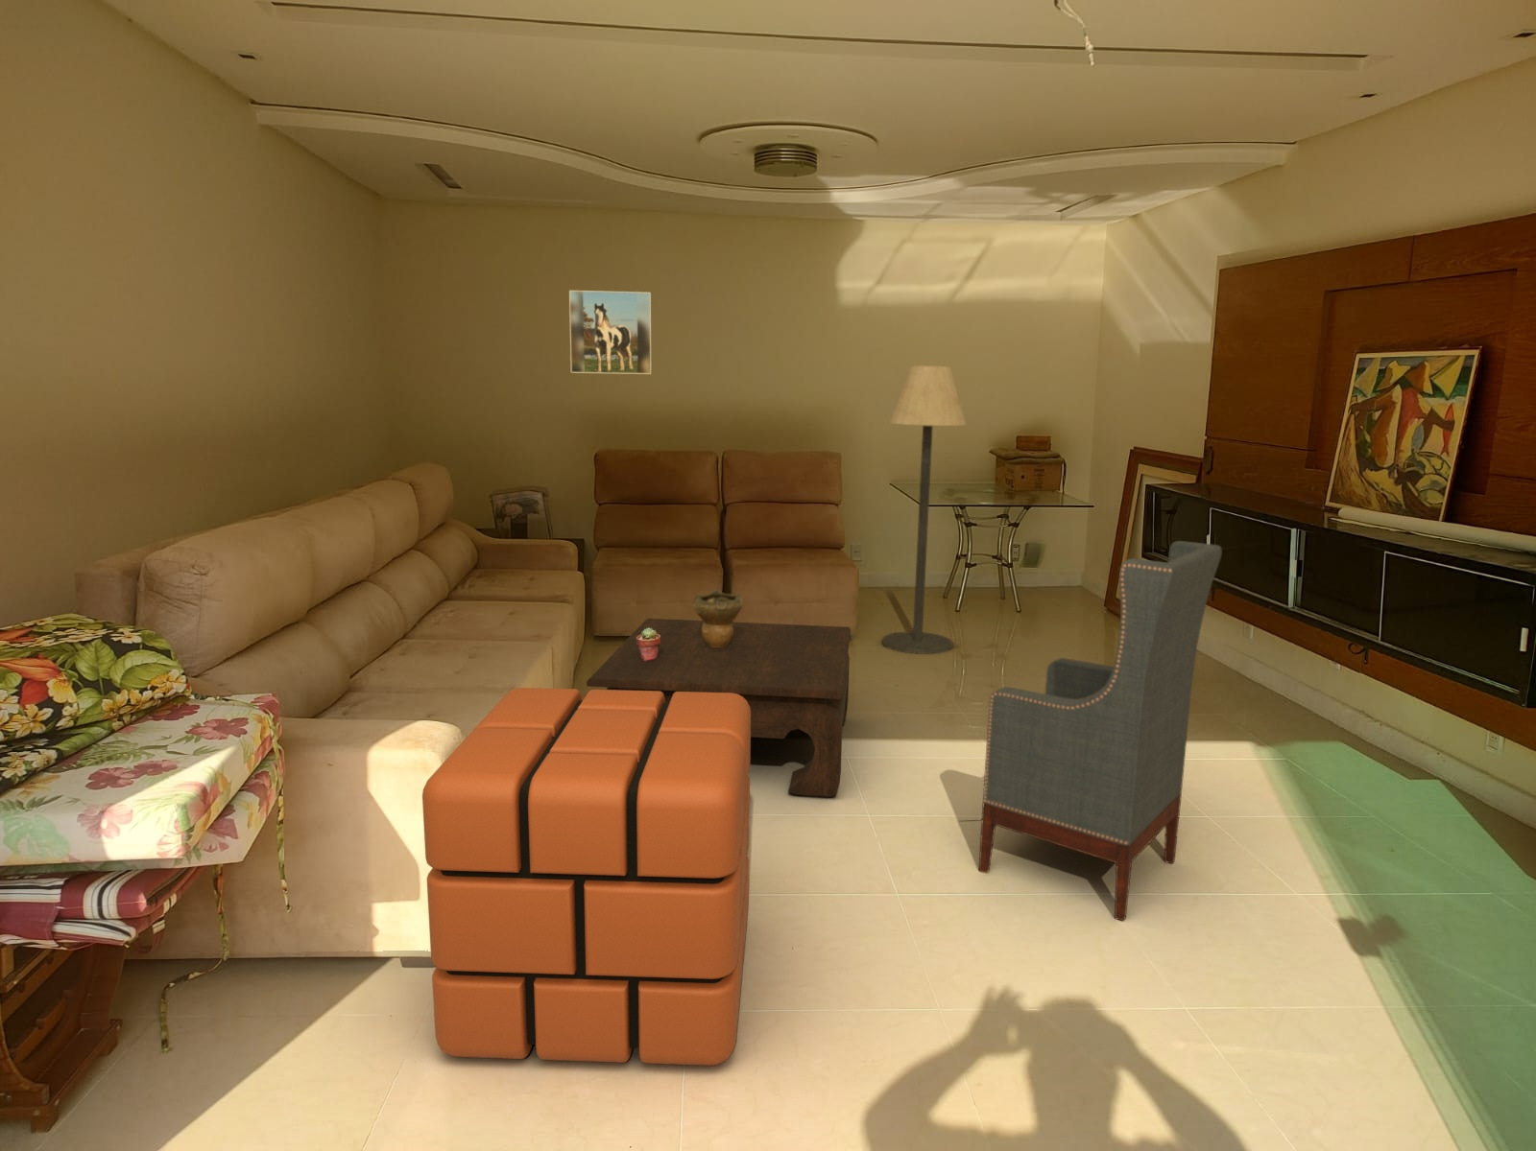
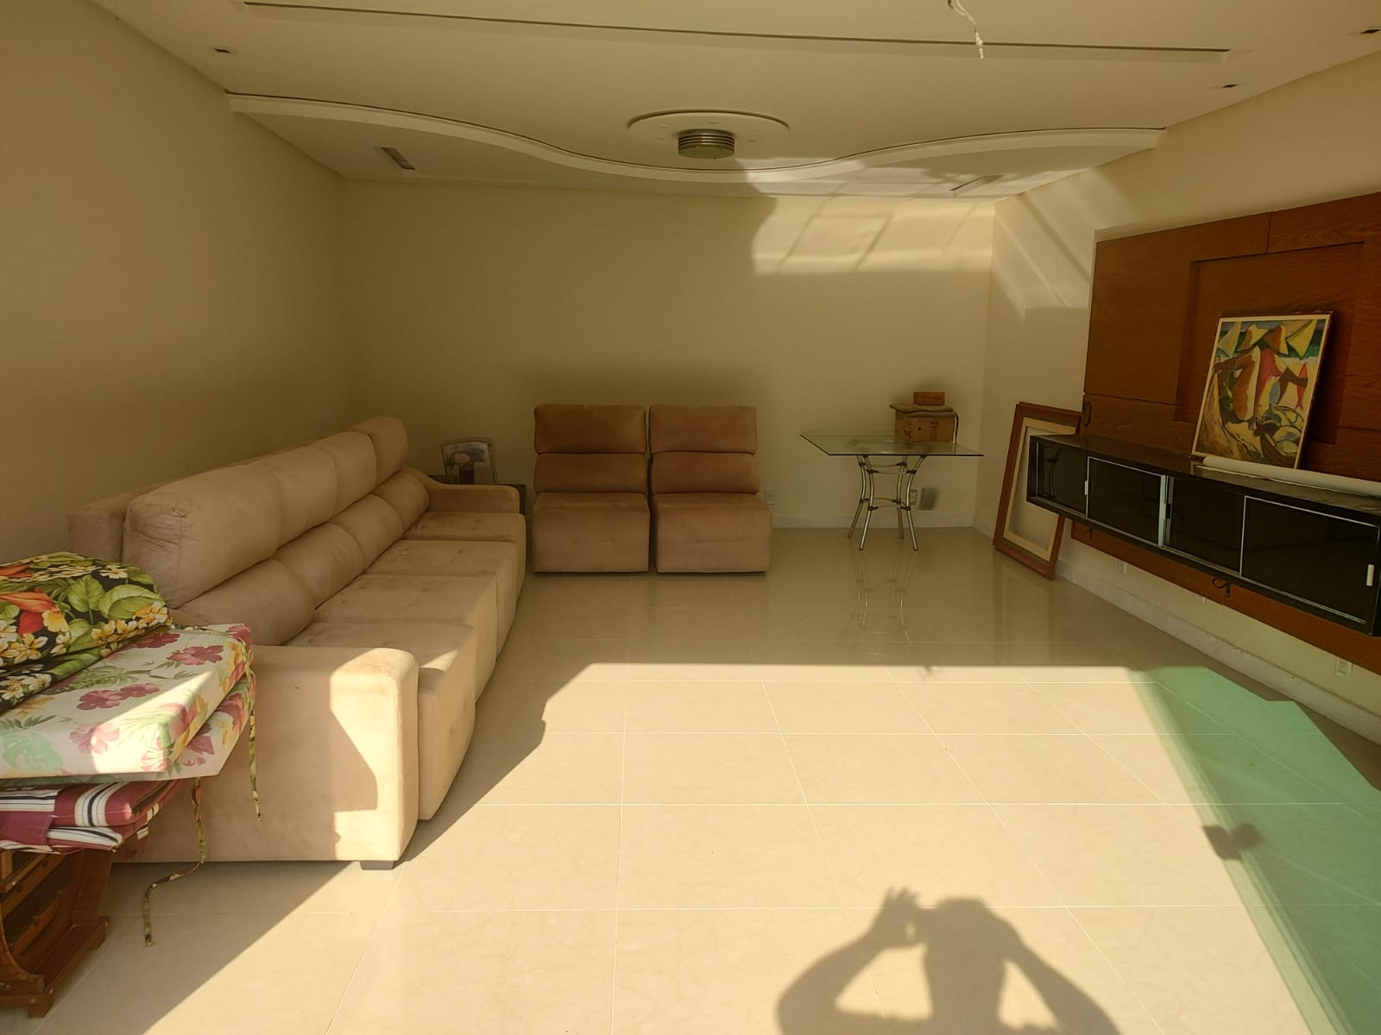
- floor lamp [882,364,968,655]
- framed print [568,290,652,375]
- potted succulent [636,629,660,661]
- pouf [421,687,752,1066]
- coffee table [585,618,851,799]
- decorative bowl [691,588,744,648]
- armchair [978,540,1223,921]
